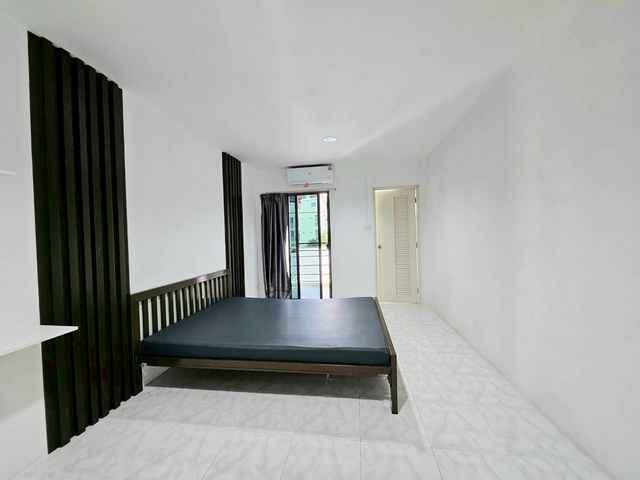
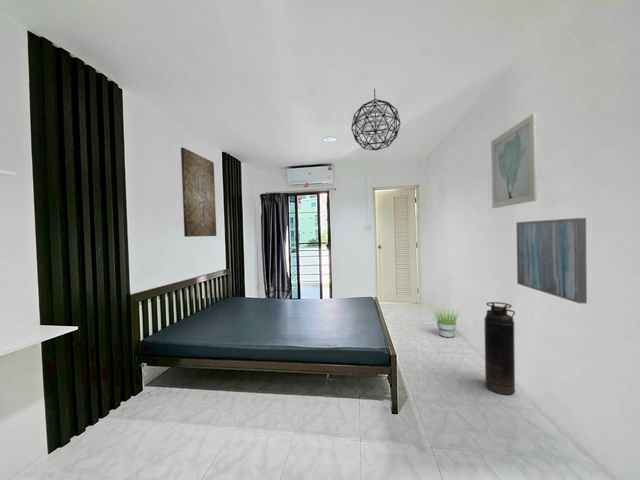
+ wall art [180,147,217,238]
+ fire extinguisher [483,301,516,396]
+ pendant light [350,88,401,151]
+ potted plant [430,306,459,338]
+ wall art [490,112,538,209]
+ wall art [515,217,588,304]
